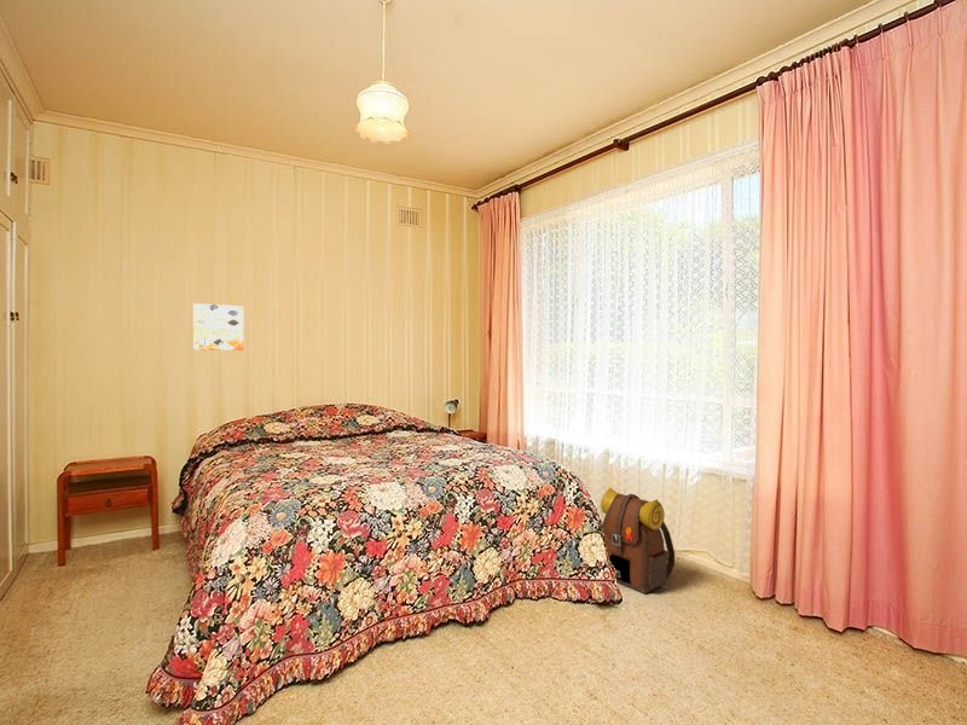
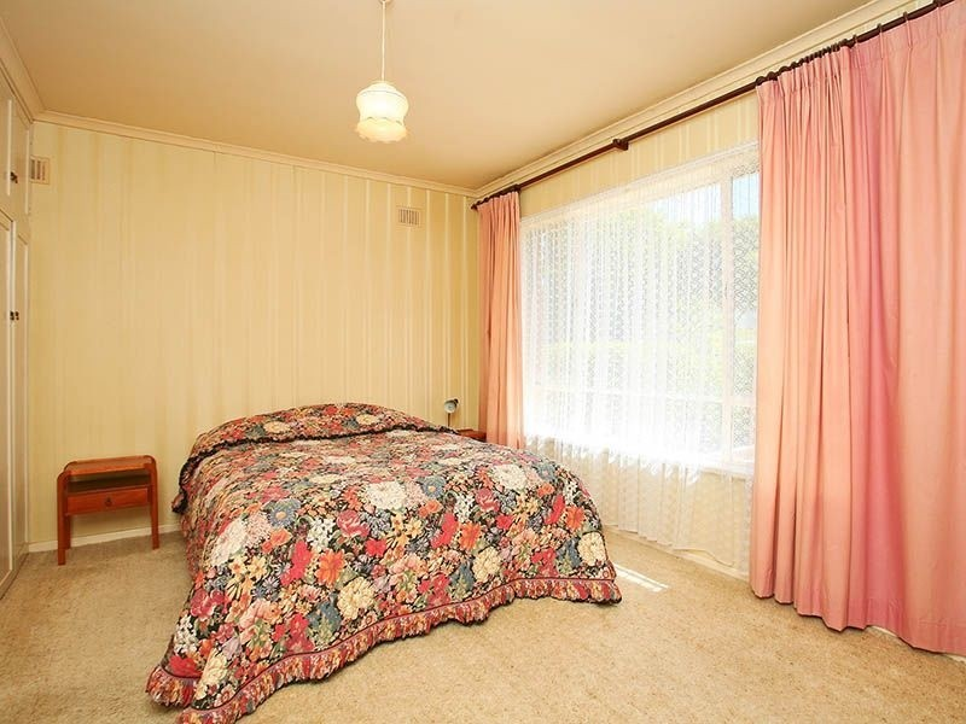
- backpack [600,487,676,594]
- wall art [192,302,244,352]
